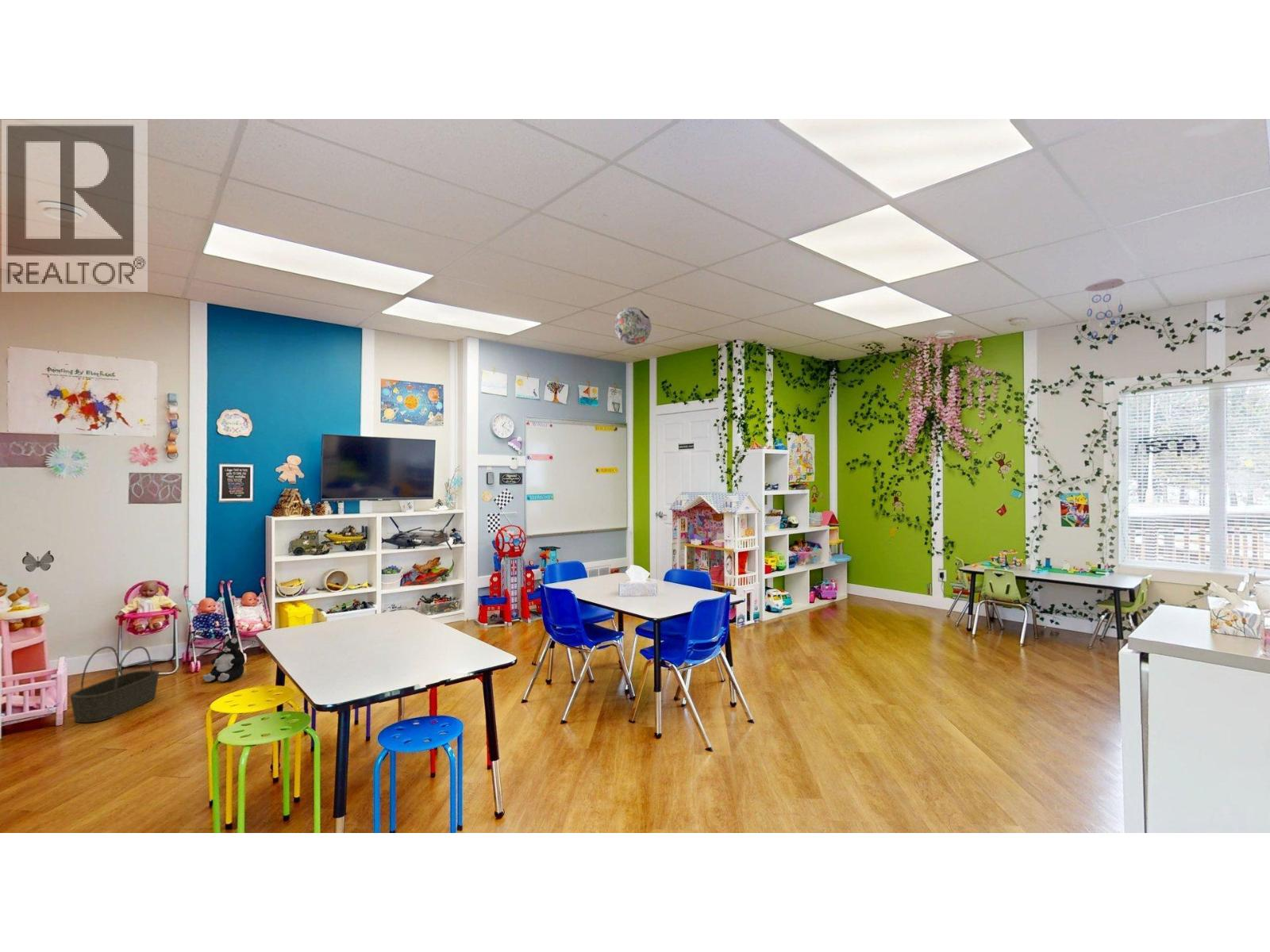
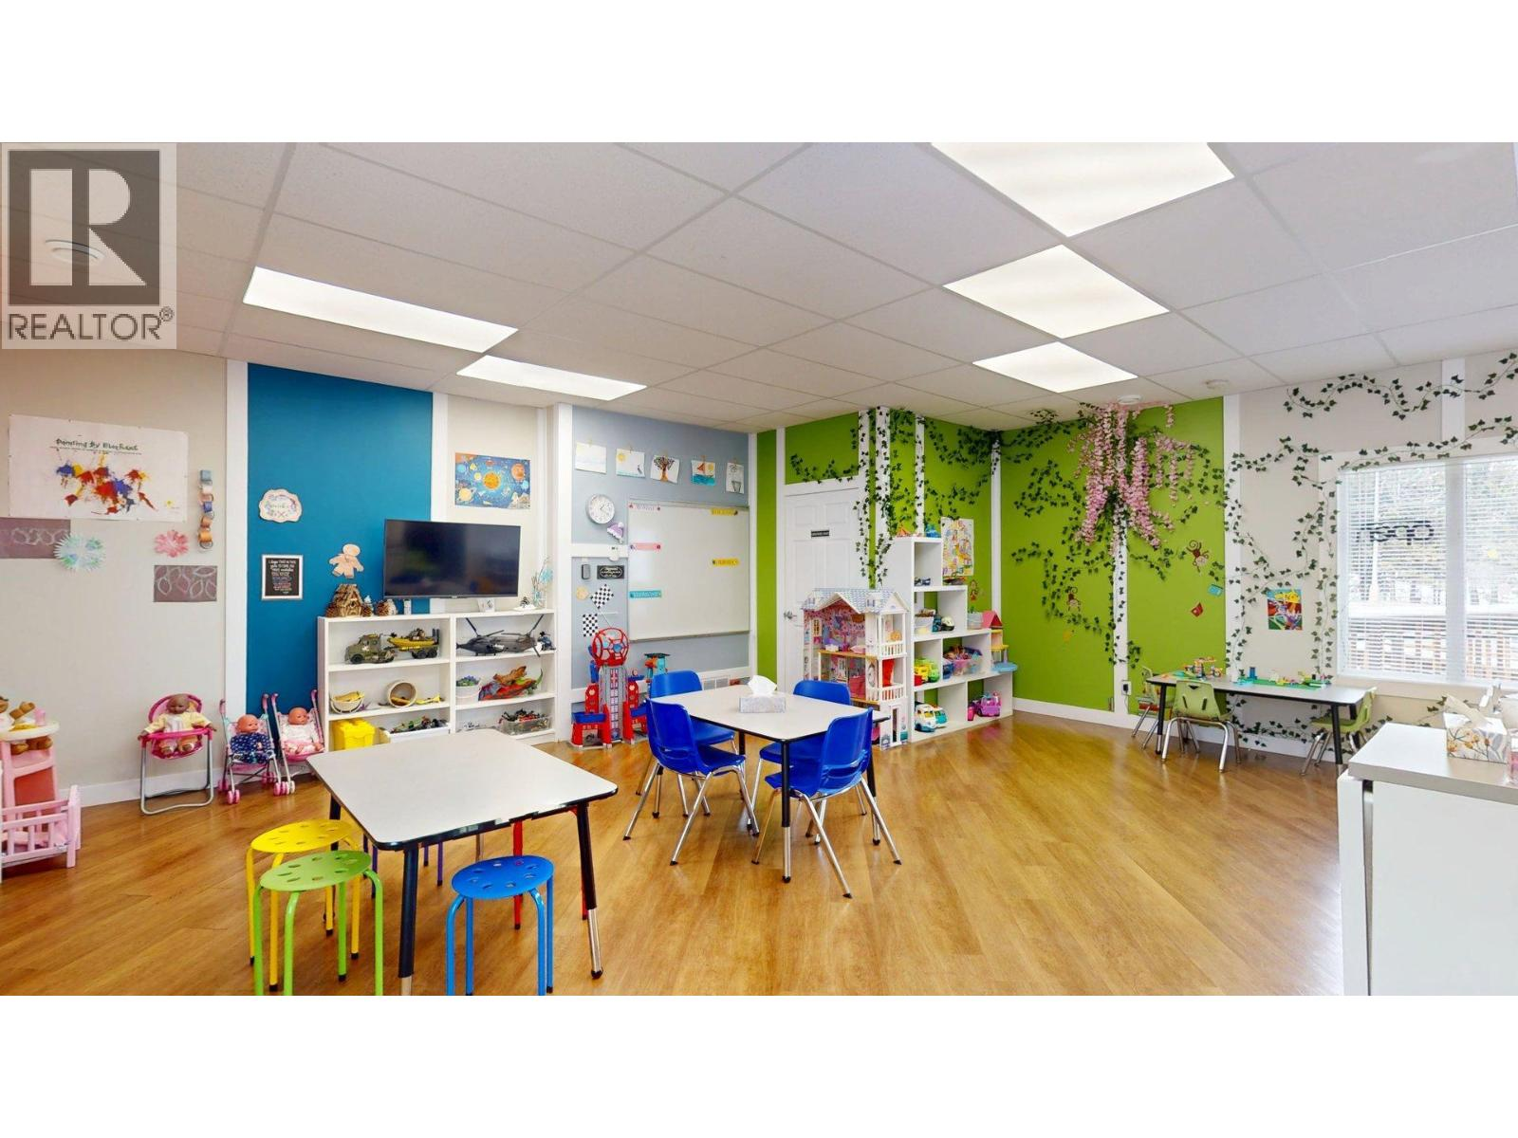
- decorative butterfly [21,550,55,573]
- paper lantern [614,306,652,346]
- basket [69,646,160,724]
- ceiling mobile [1084,278,1126,350]
- plush toy [202,637,246,682]
